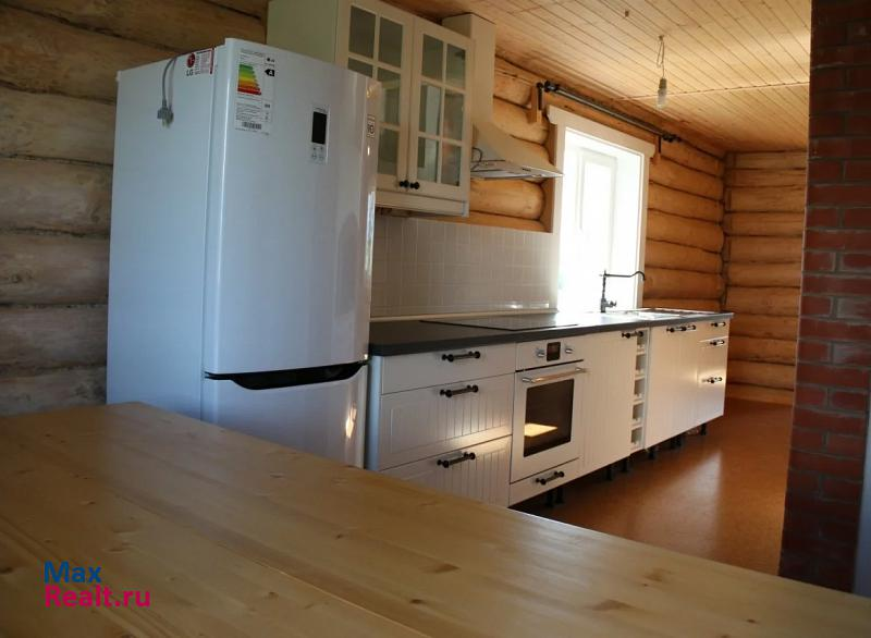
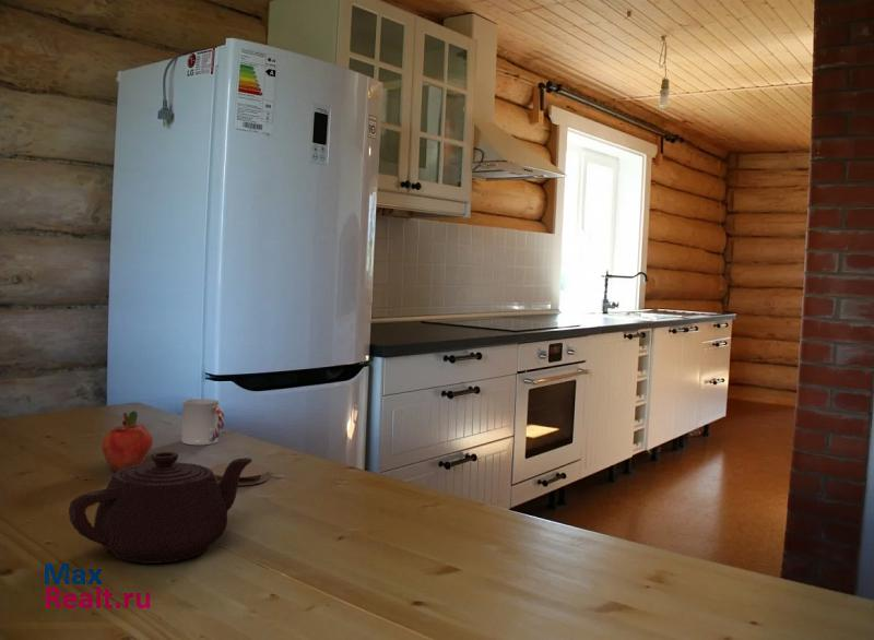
+ fruit [101,410,154,472]
+ teapot [68,451,252,565]
+ coaster [209,462,270,486]
+ cup [180,398,226,446]
